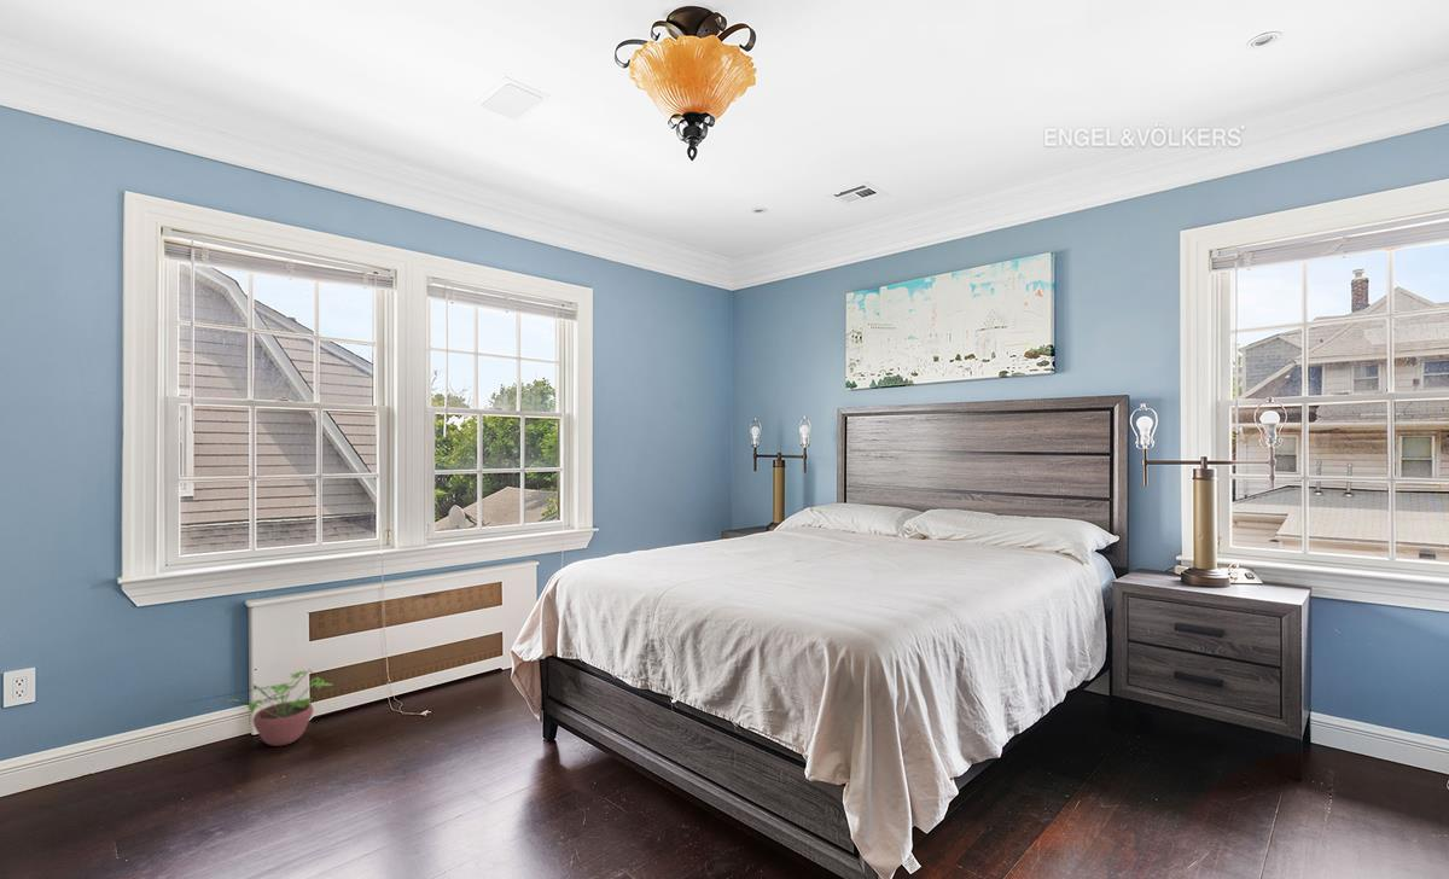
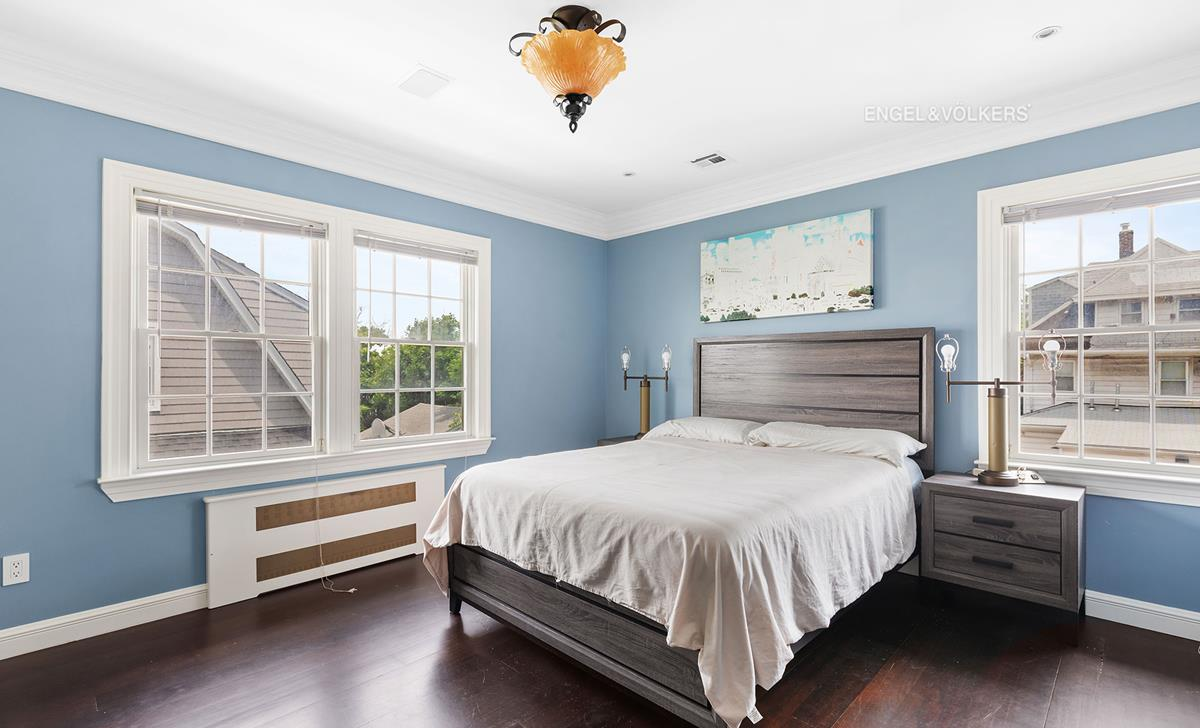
- potted plant [173,669,333,747]
